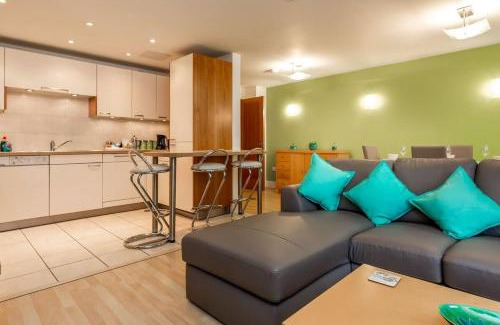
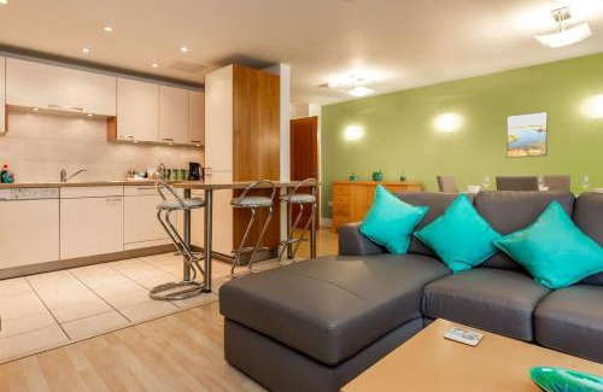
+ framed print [505,110,549,159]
